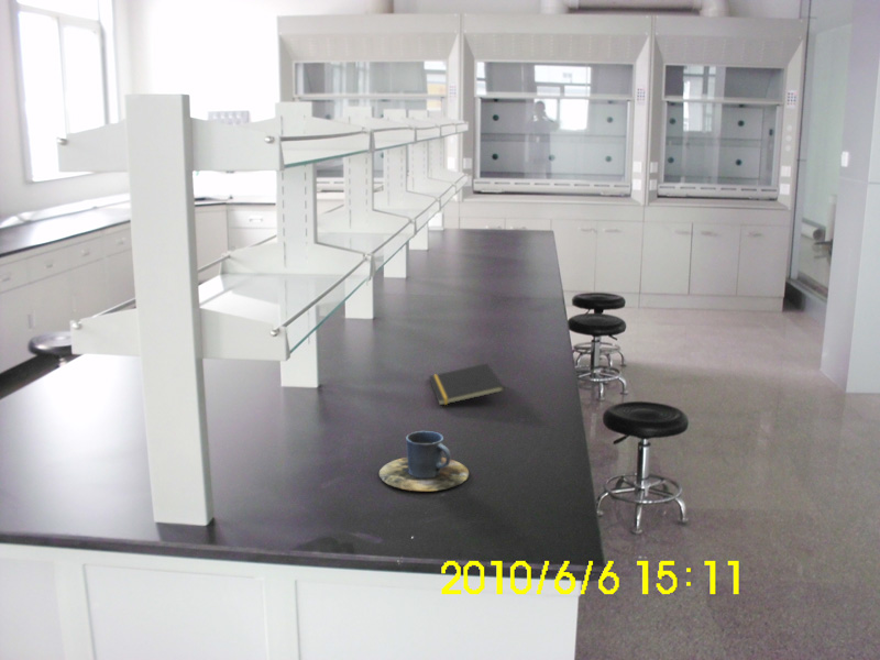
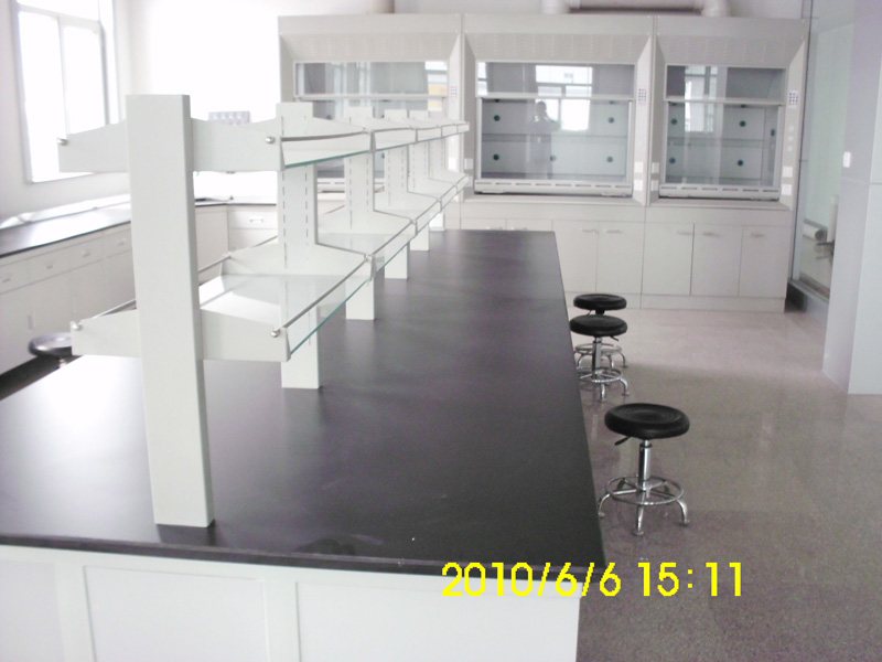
- cup [378,430,470,493]
- notepad [428,362,506,406]
